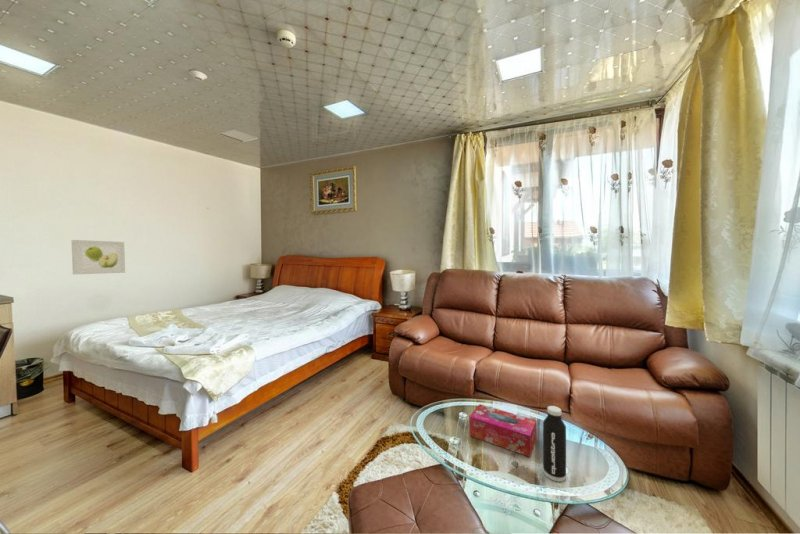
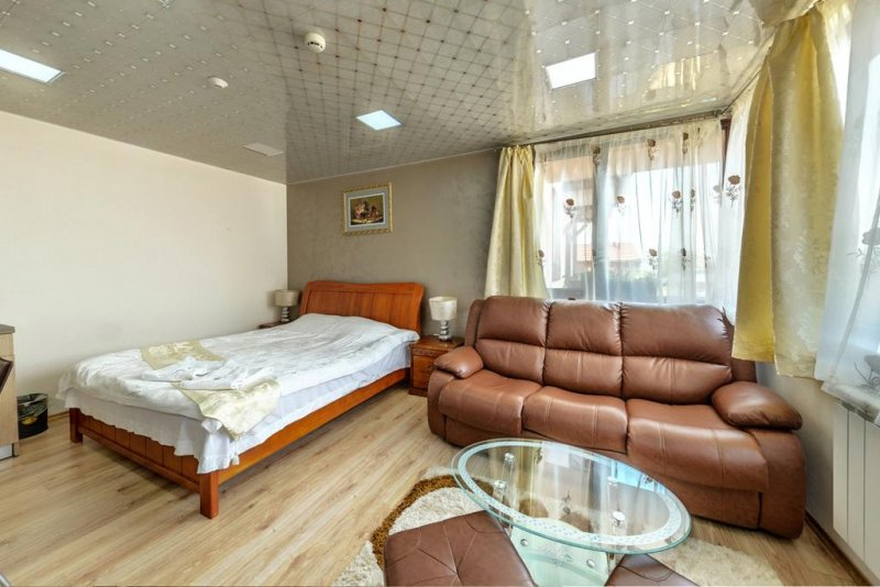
- tissue box [468,403,538,458]
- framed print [71,239,126,275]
- water bottle [542,405,567,483]
